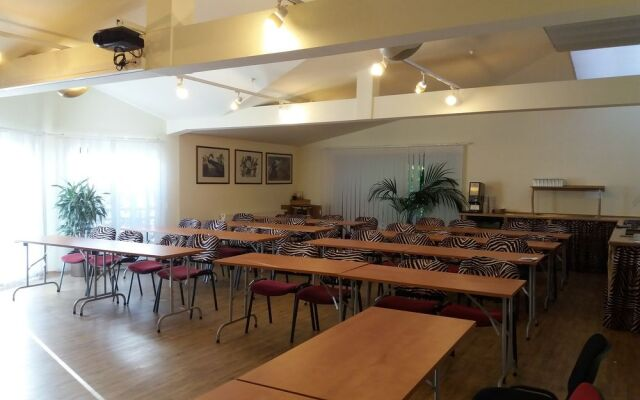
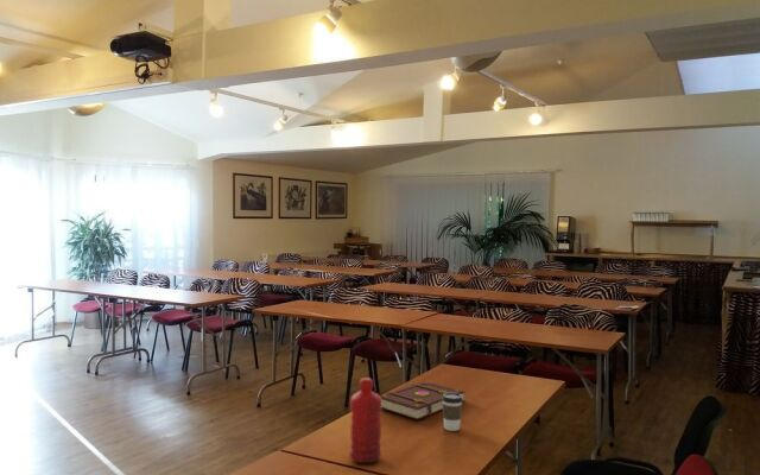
+ water bottle [348,376,382,464]
+ book [379,380,467,422]
+ coffee cup [442,393,464,432]
